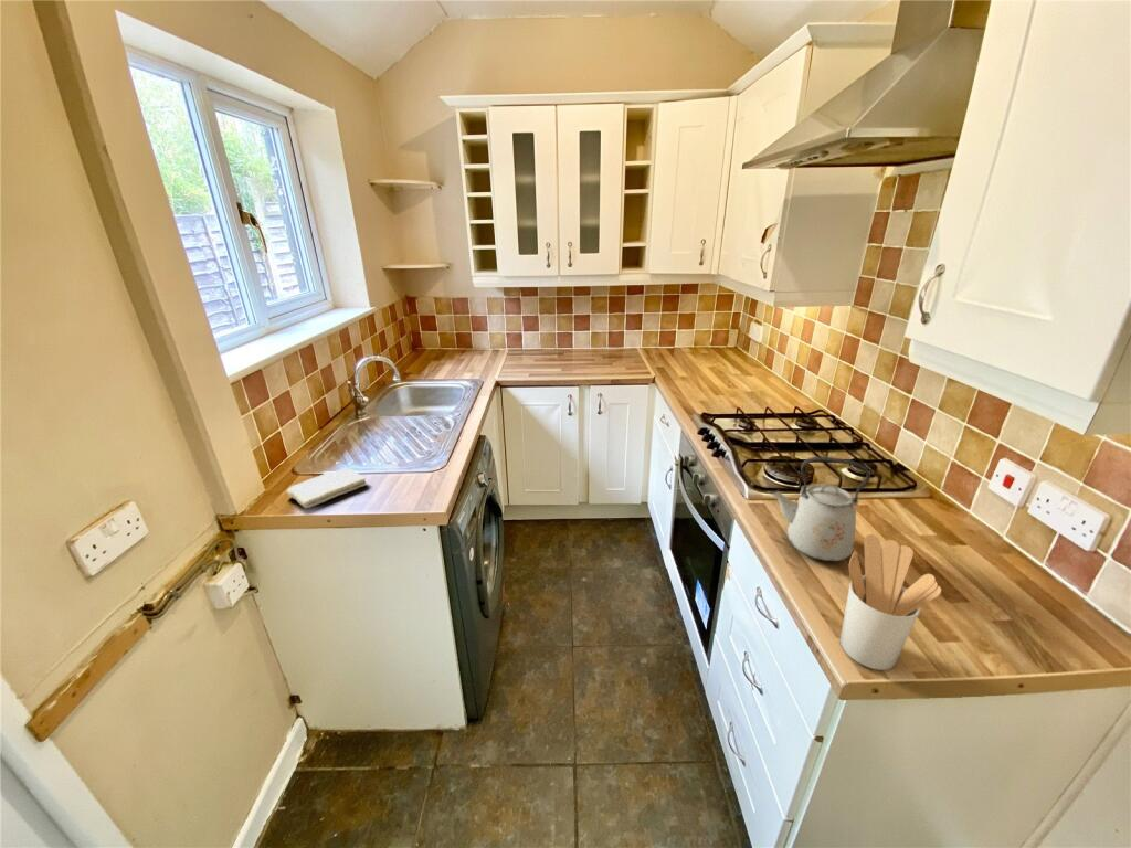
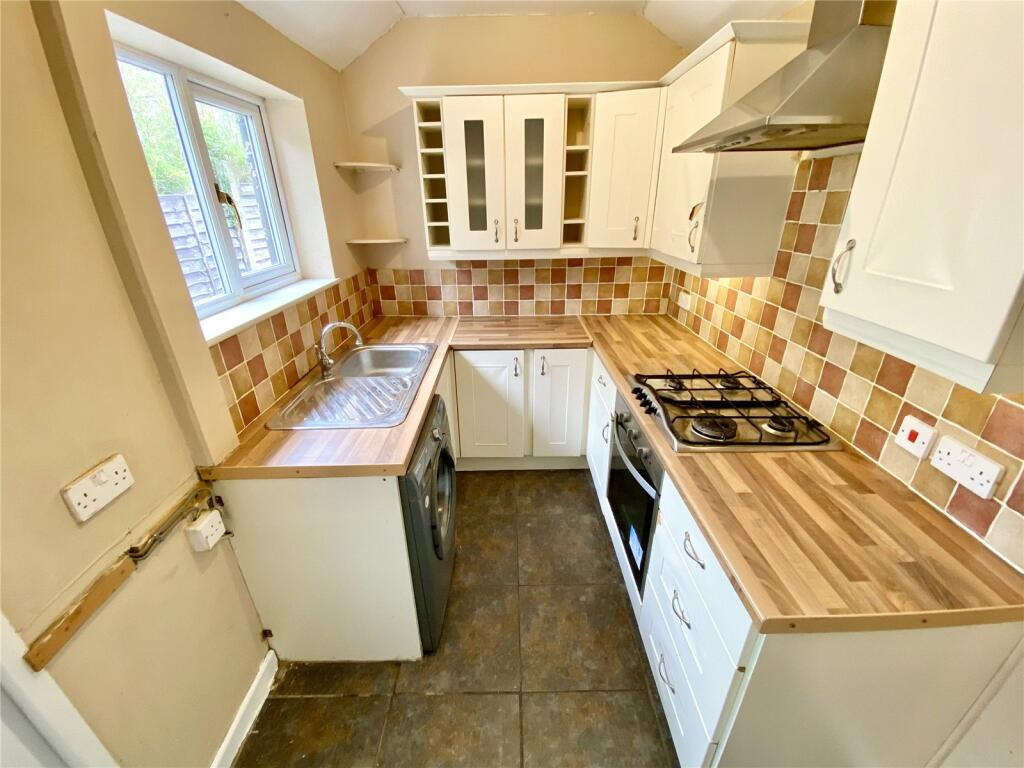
- washcloth [285,467,368,509]
- utensil holder [839,533,943,671]
- kettle [769,455,871,562]
